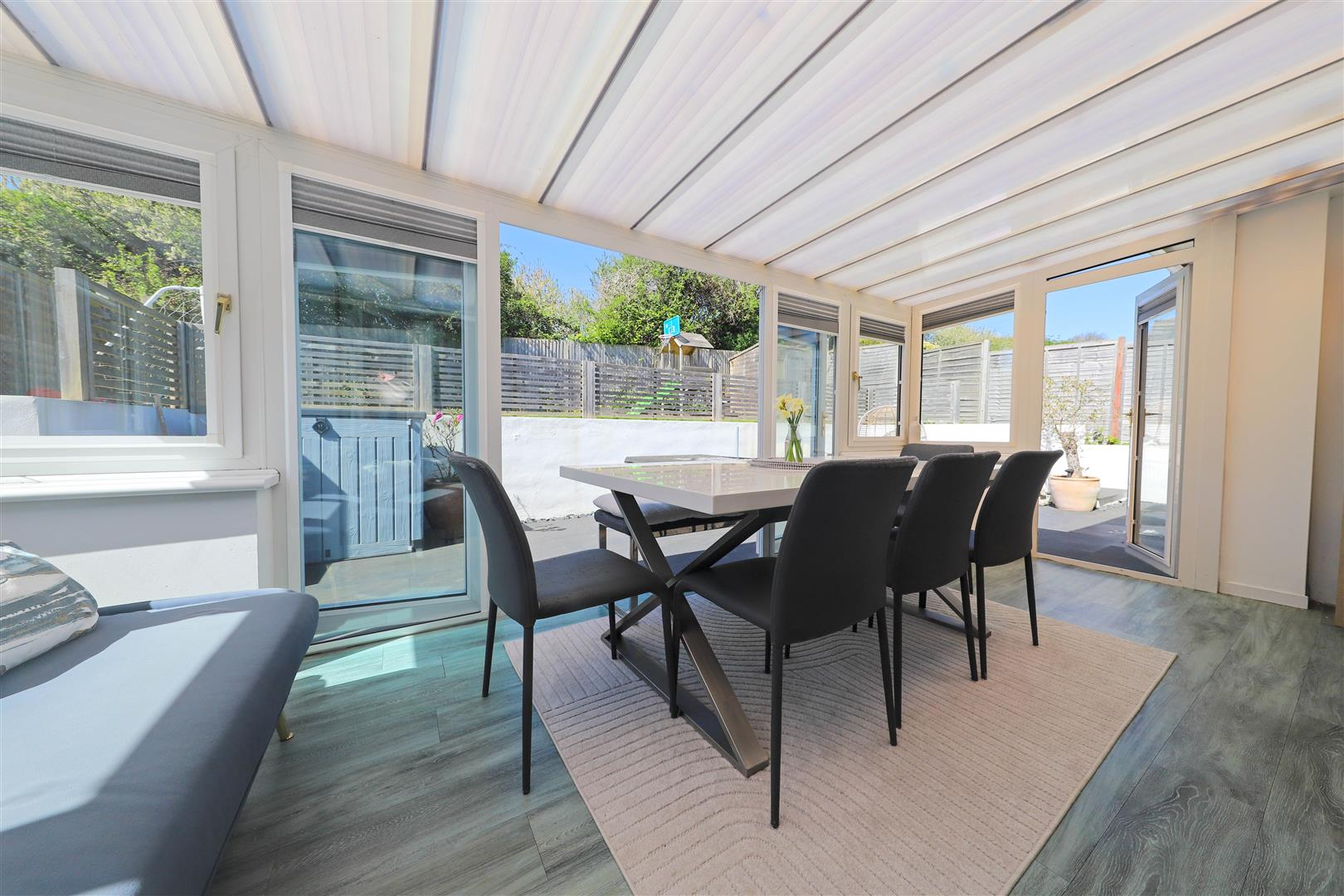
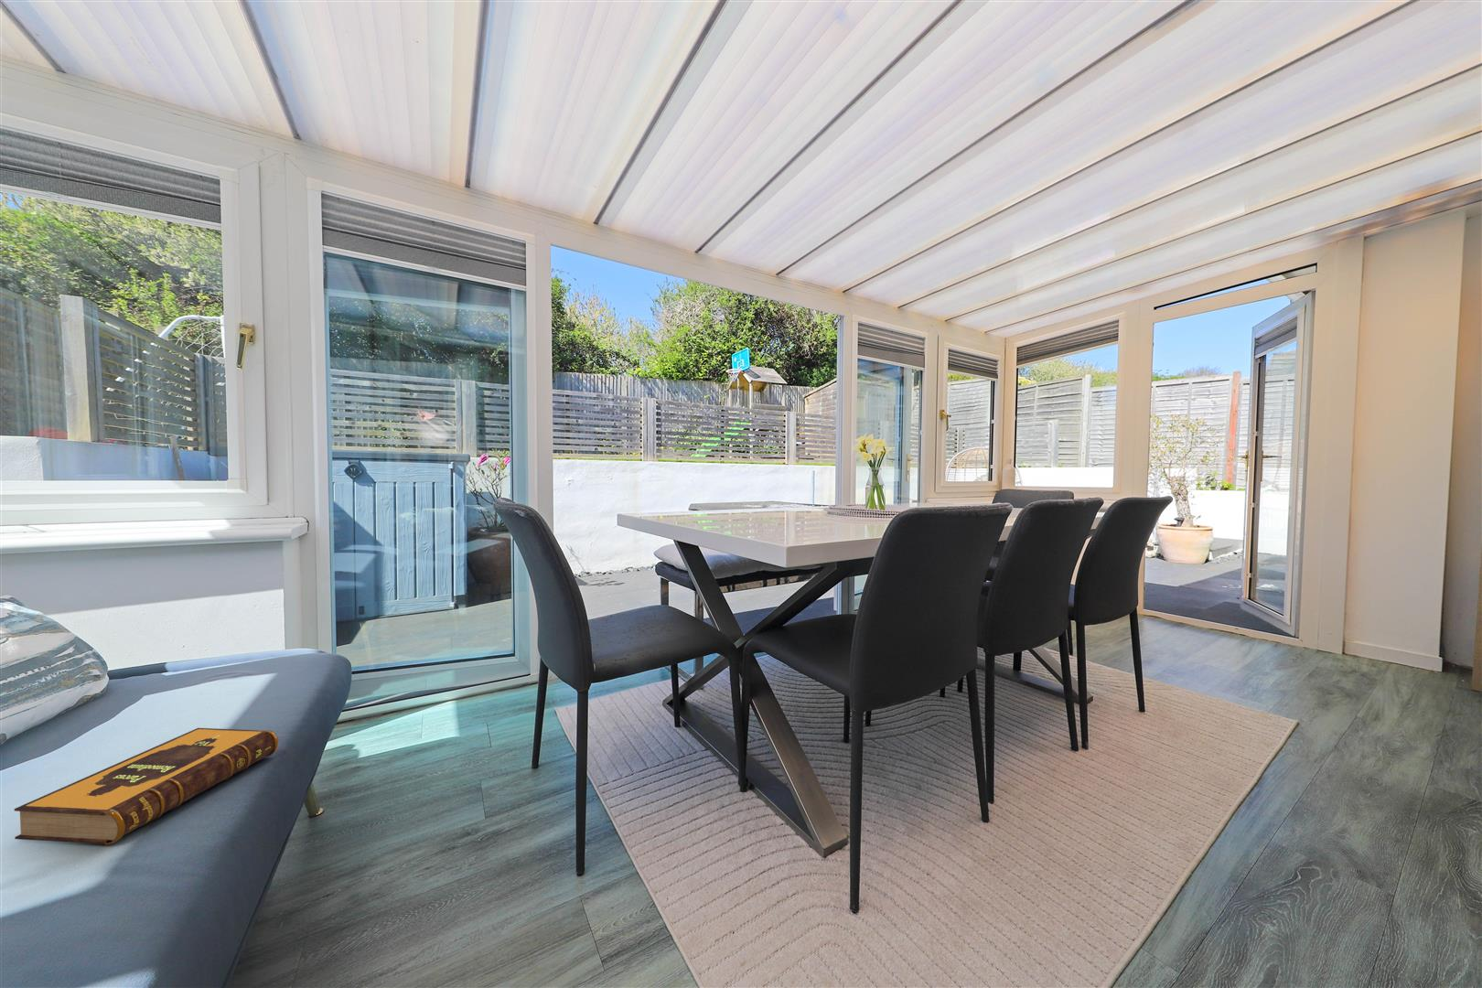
+ hardback book [13,728,280,846]
